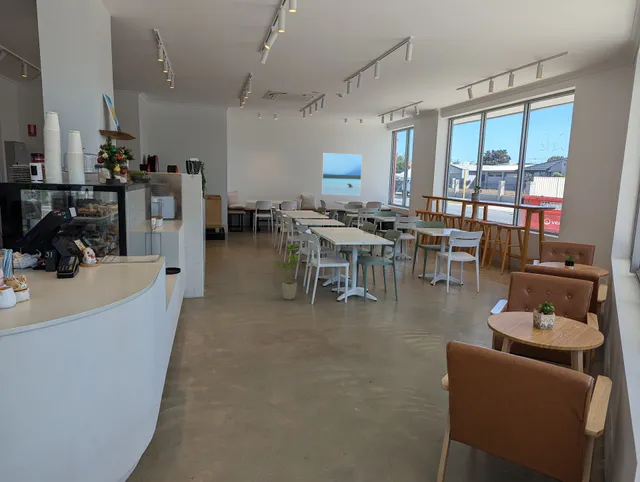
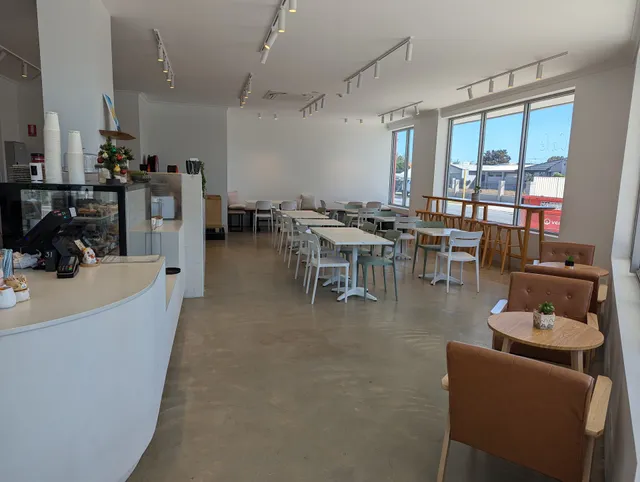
- house plant [272,243,301,301]
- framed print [321,152,363,196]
